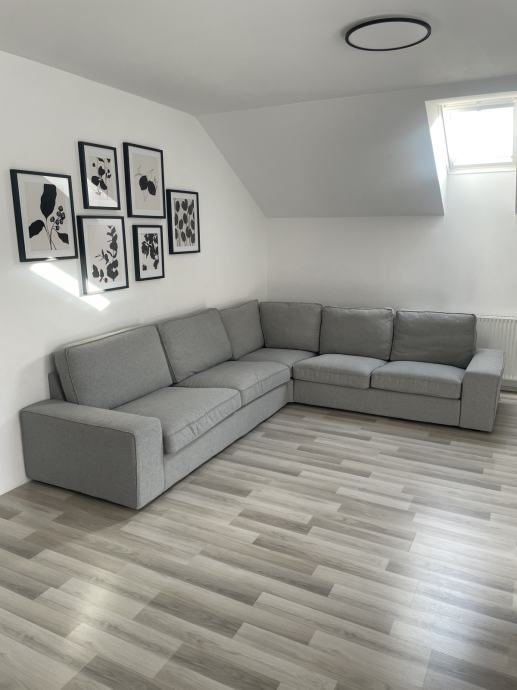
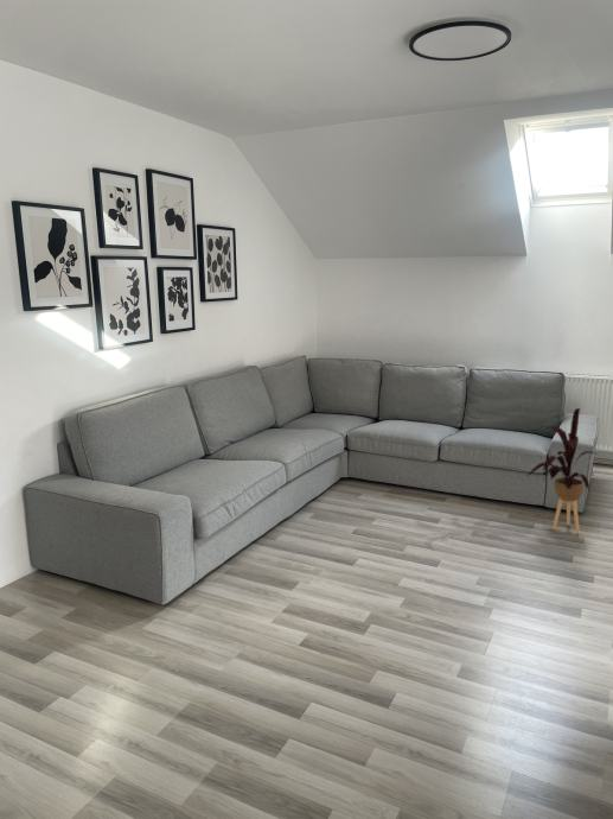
+ house plant [525,407,599,534]
